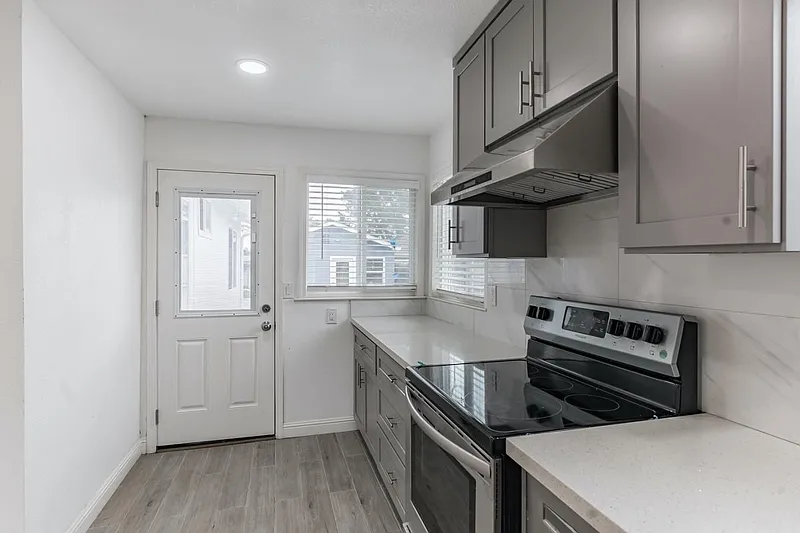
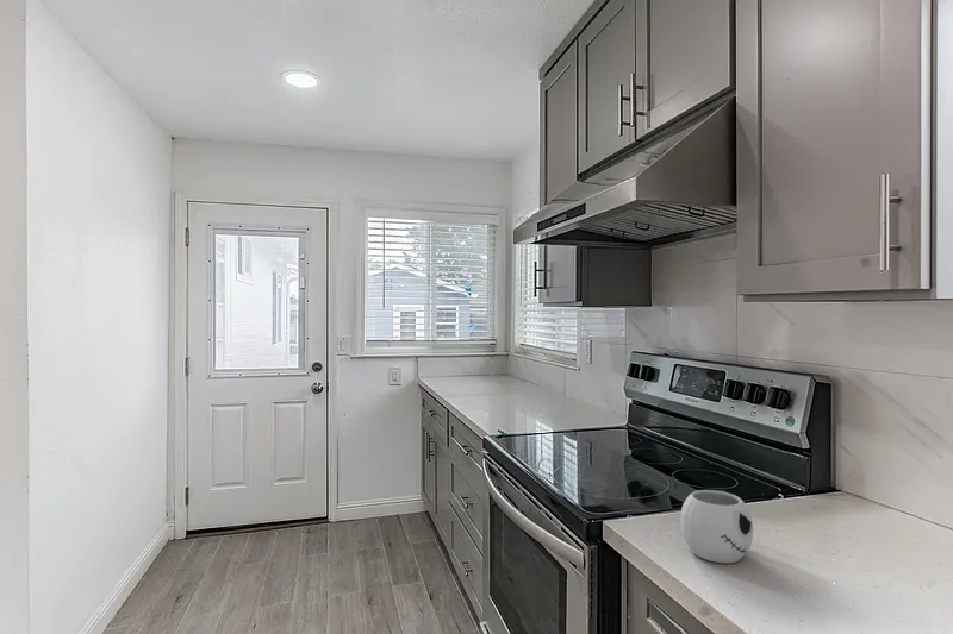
+ mug [679,489,754,564]
